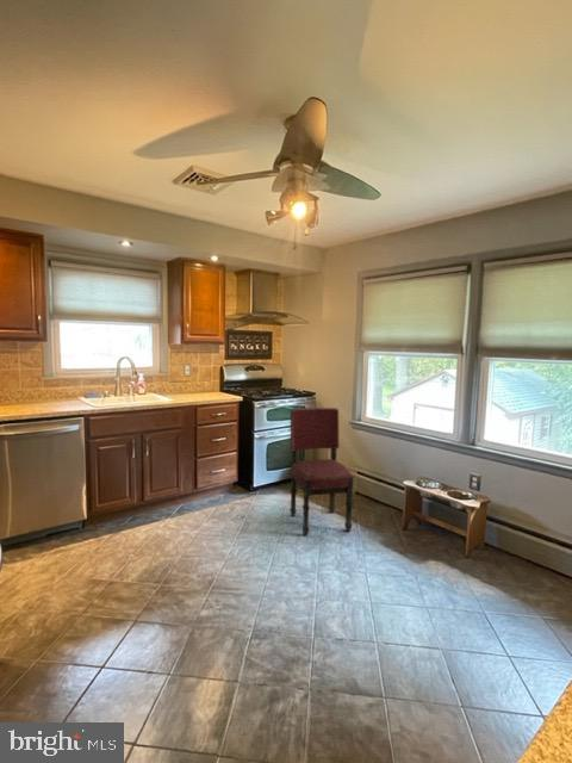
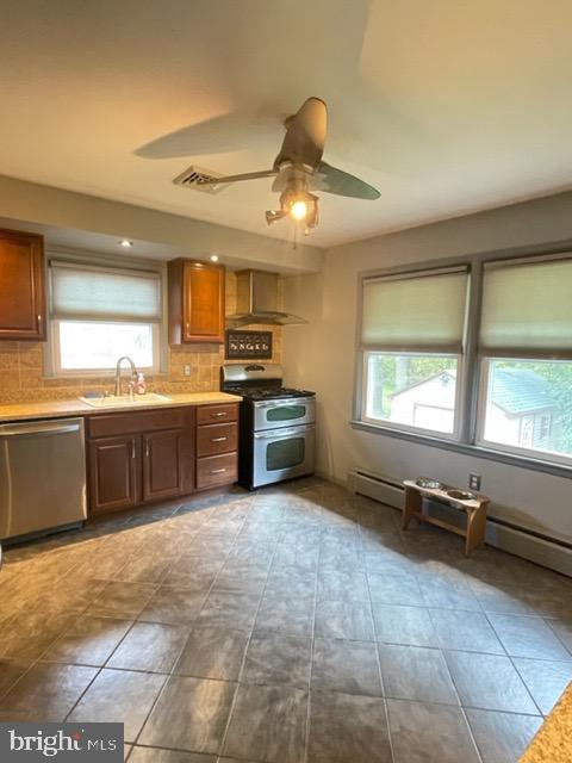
- dining chair [288,407,354,538]
